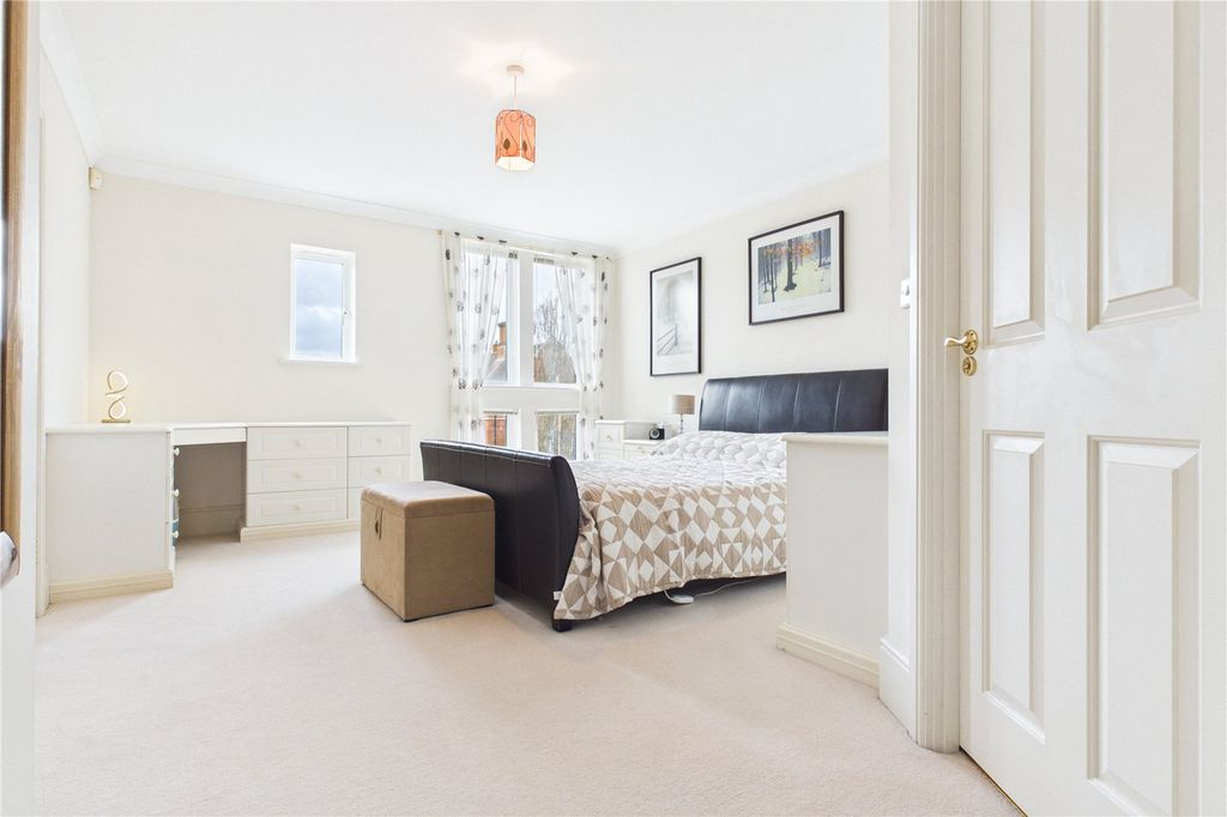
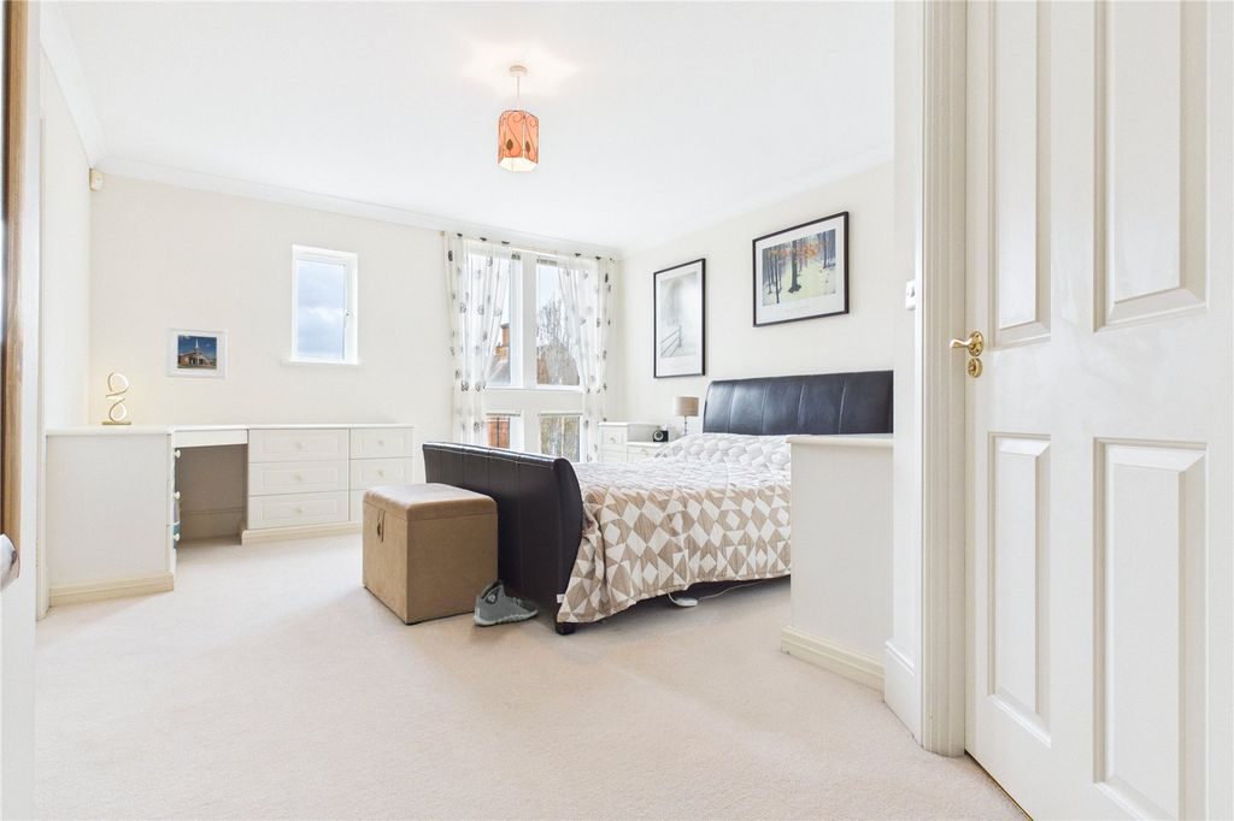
+ sneaker [472,579,540,627]
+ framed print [165,324,228,379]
